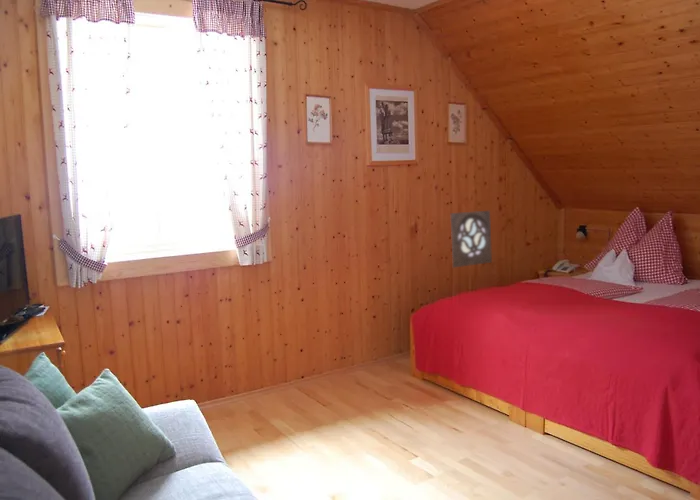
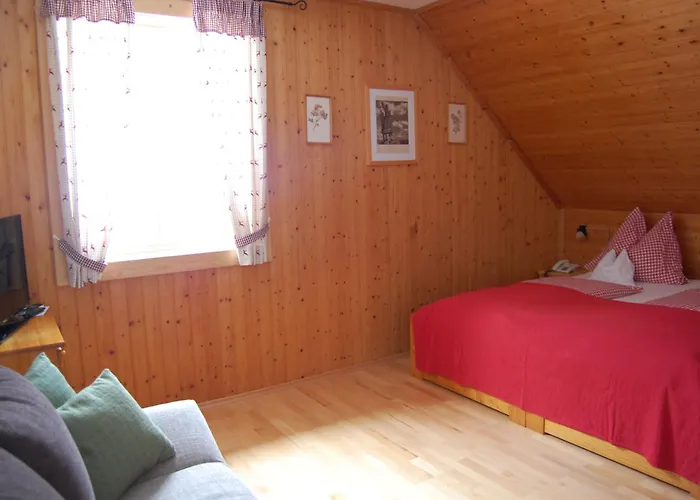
- wall ornament [450,210,493,269]
